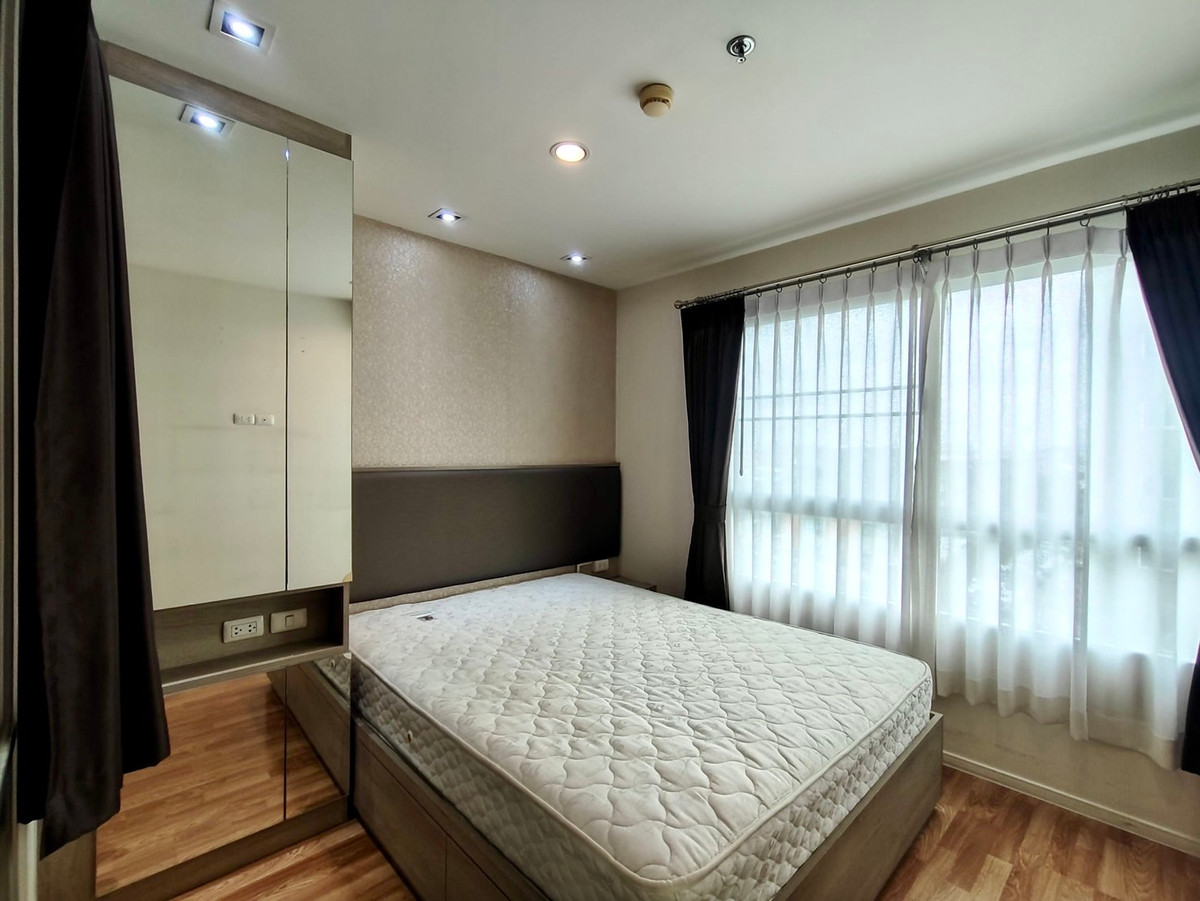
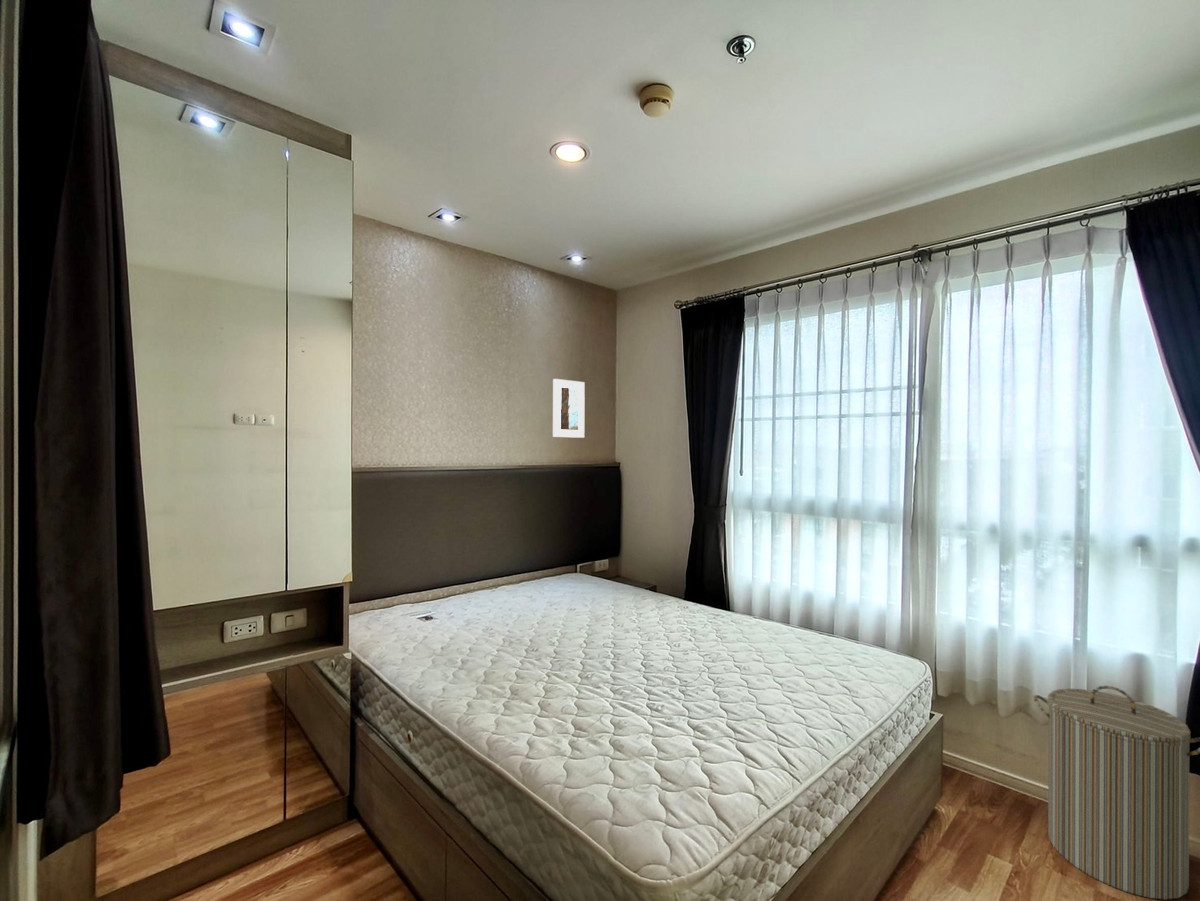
+ laundry hamper [1033,685,1200,901]
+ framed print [552,378,586,439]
